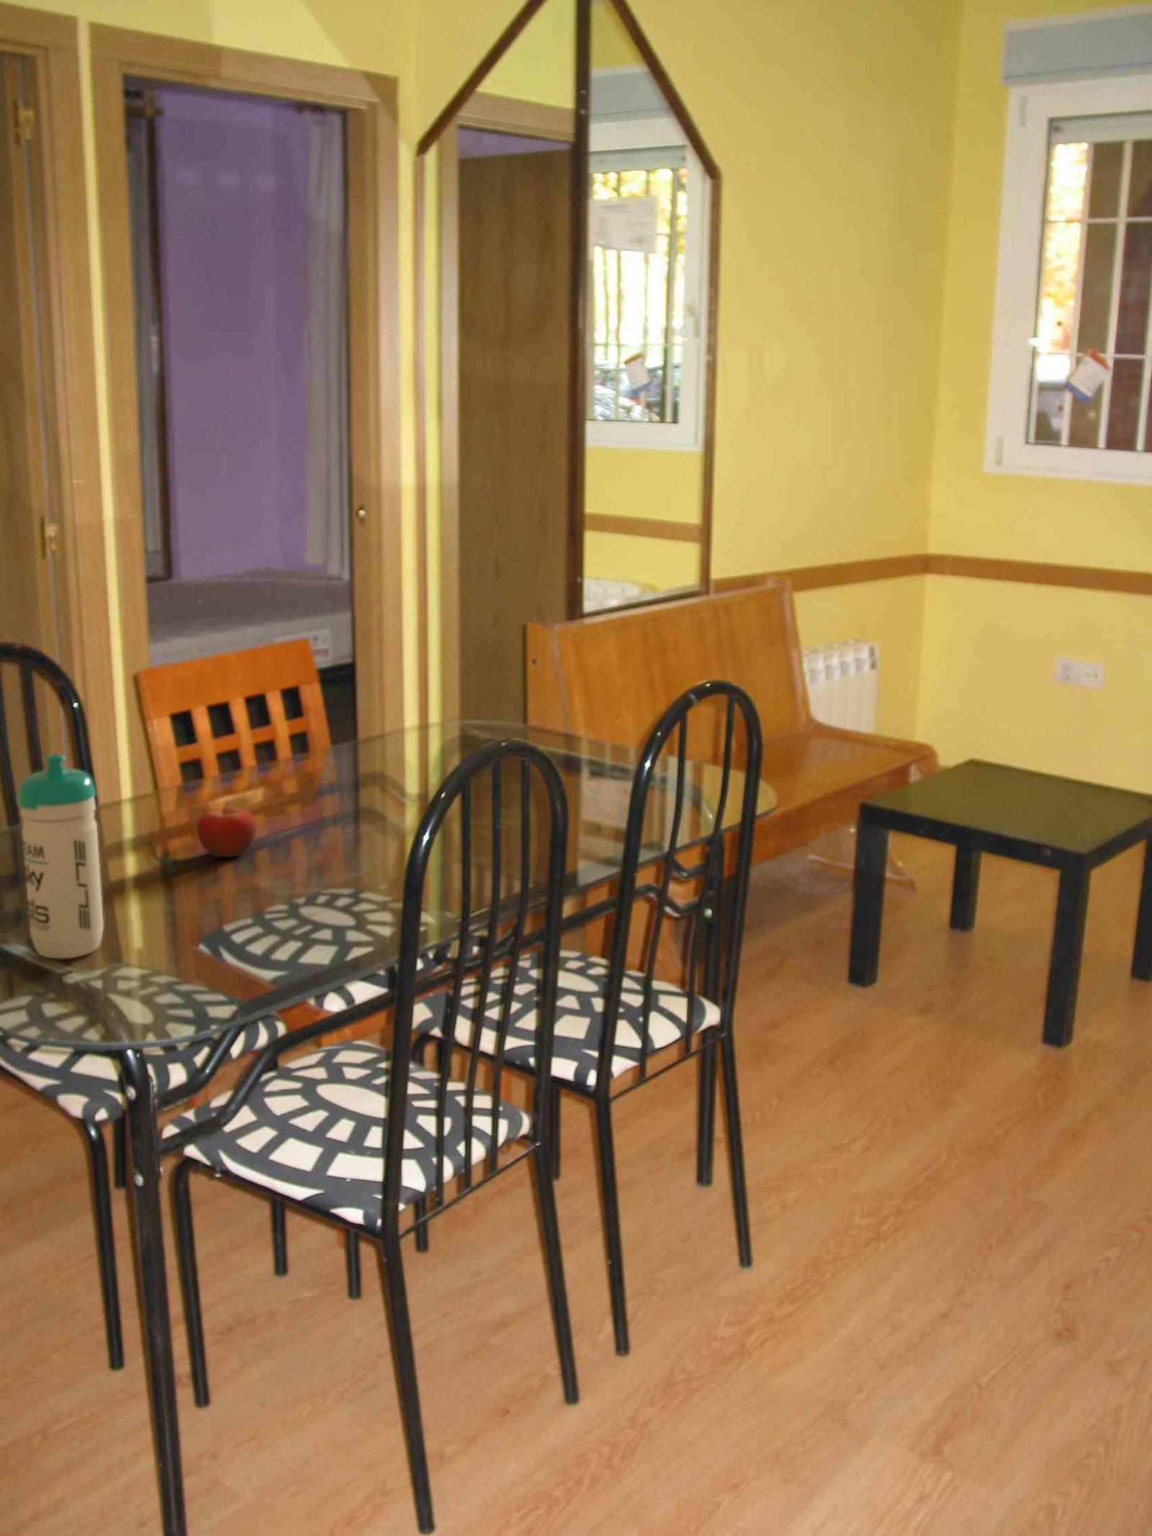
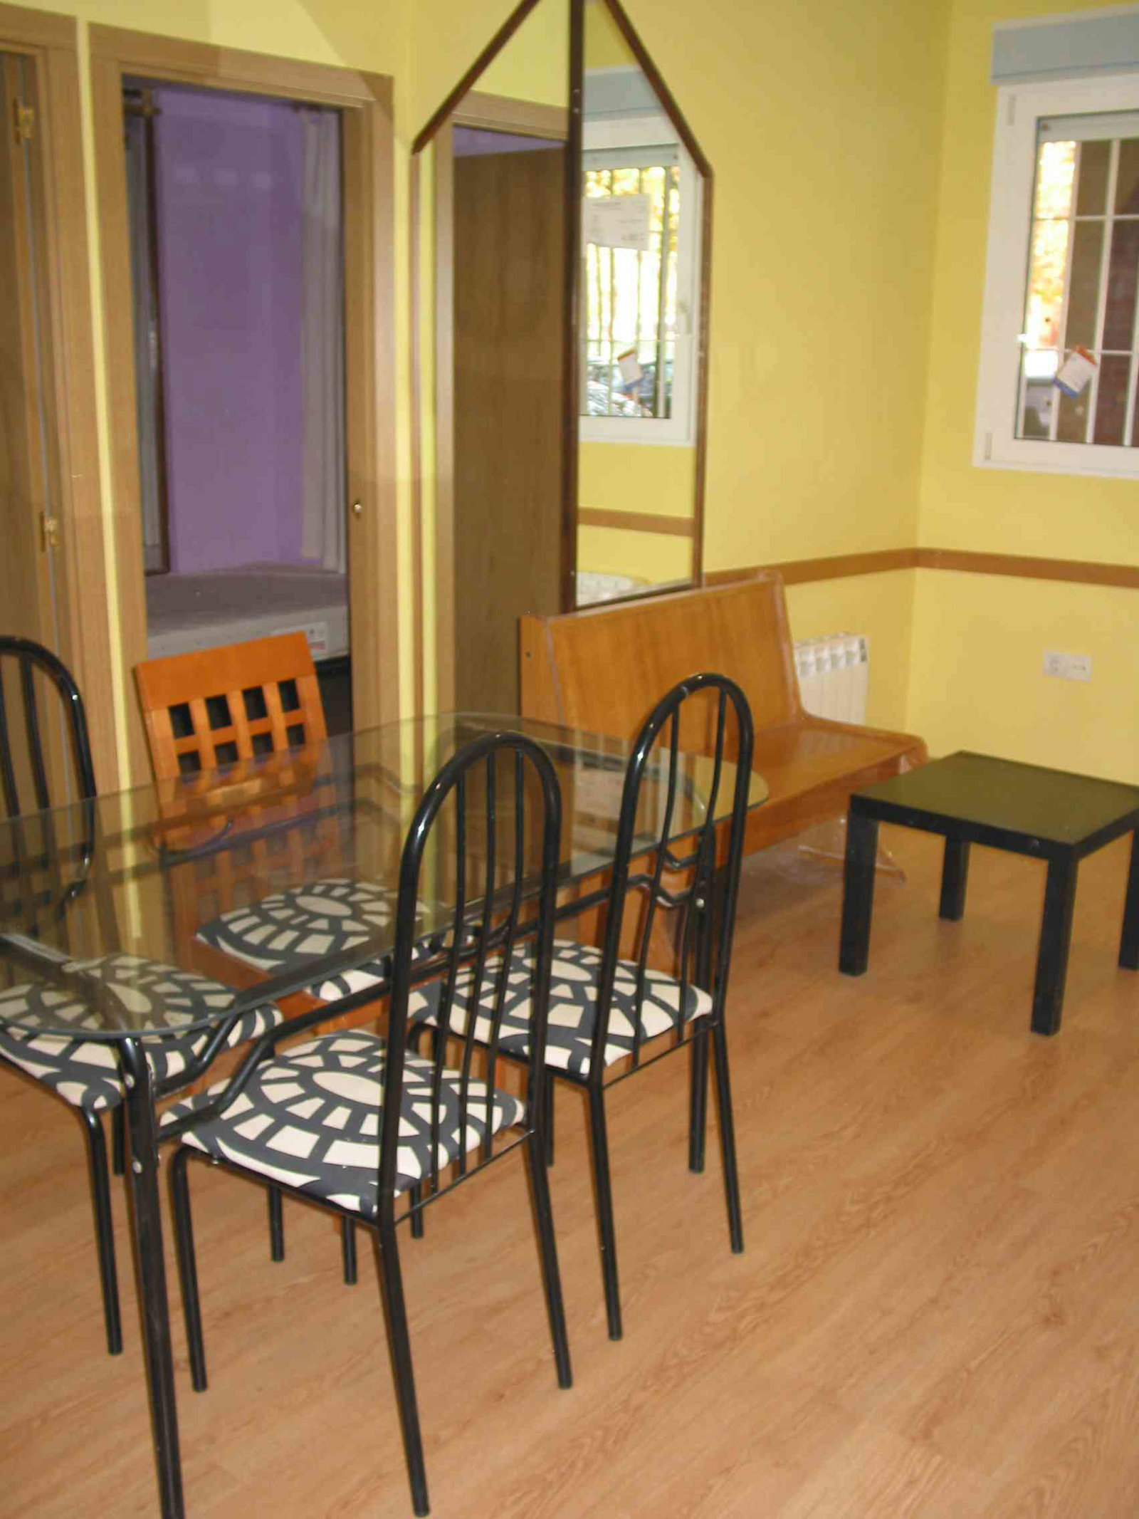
- water bottle [17,753,104,959]
- fruit [196,801,257,858]
